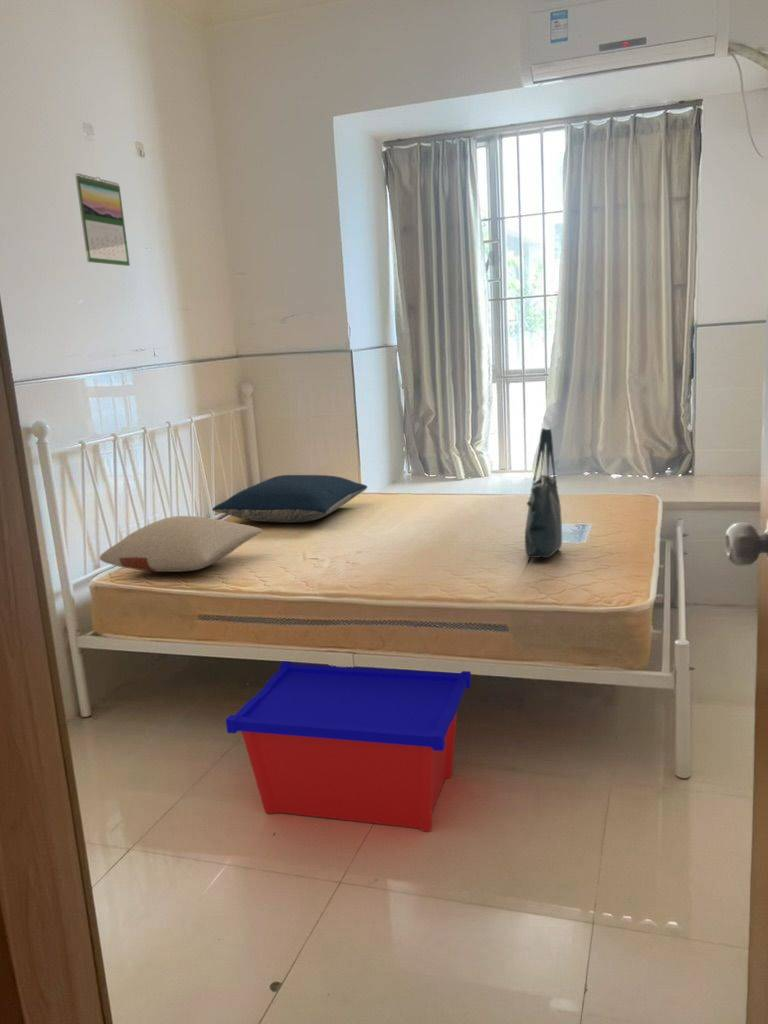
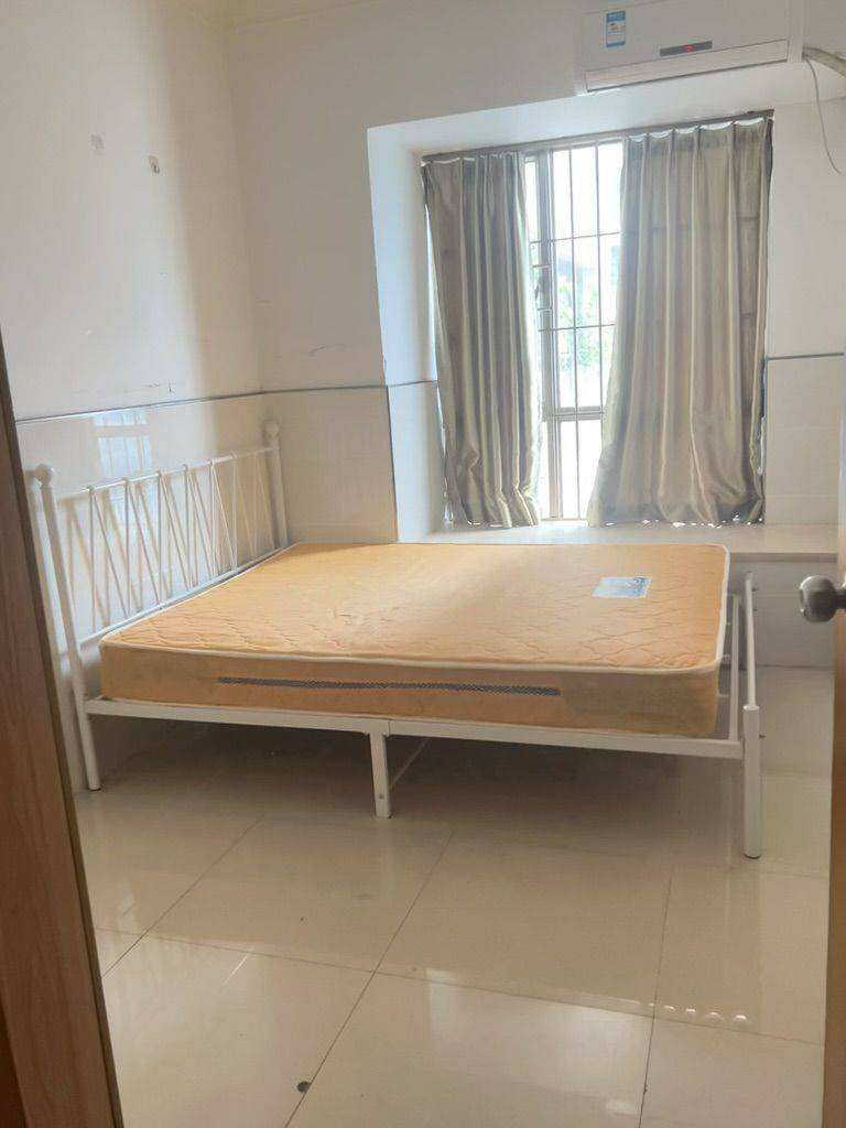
- calendar [74,172,131,267]
- tote bag [524,427,563,559]
- storage bin [225,660,472,833]
- pillow [211,474,369,524]
- pillow [99,515,263,573]
